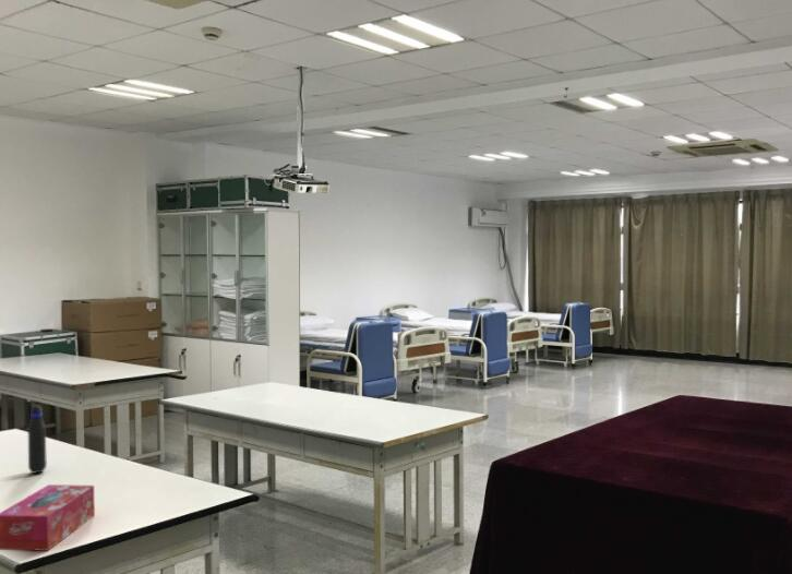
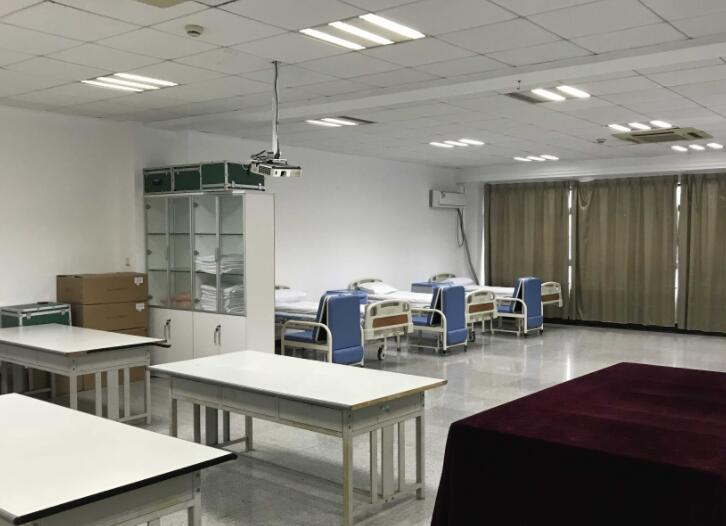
- water bottle [27,405,48,475]
- tissue box [0,483,96,552]
